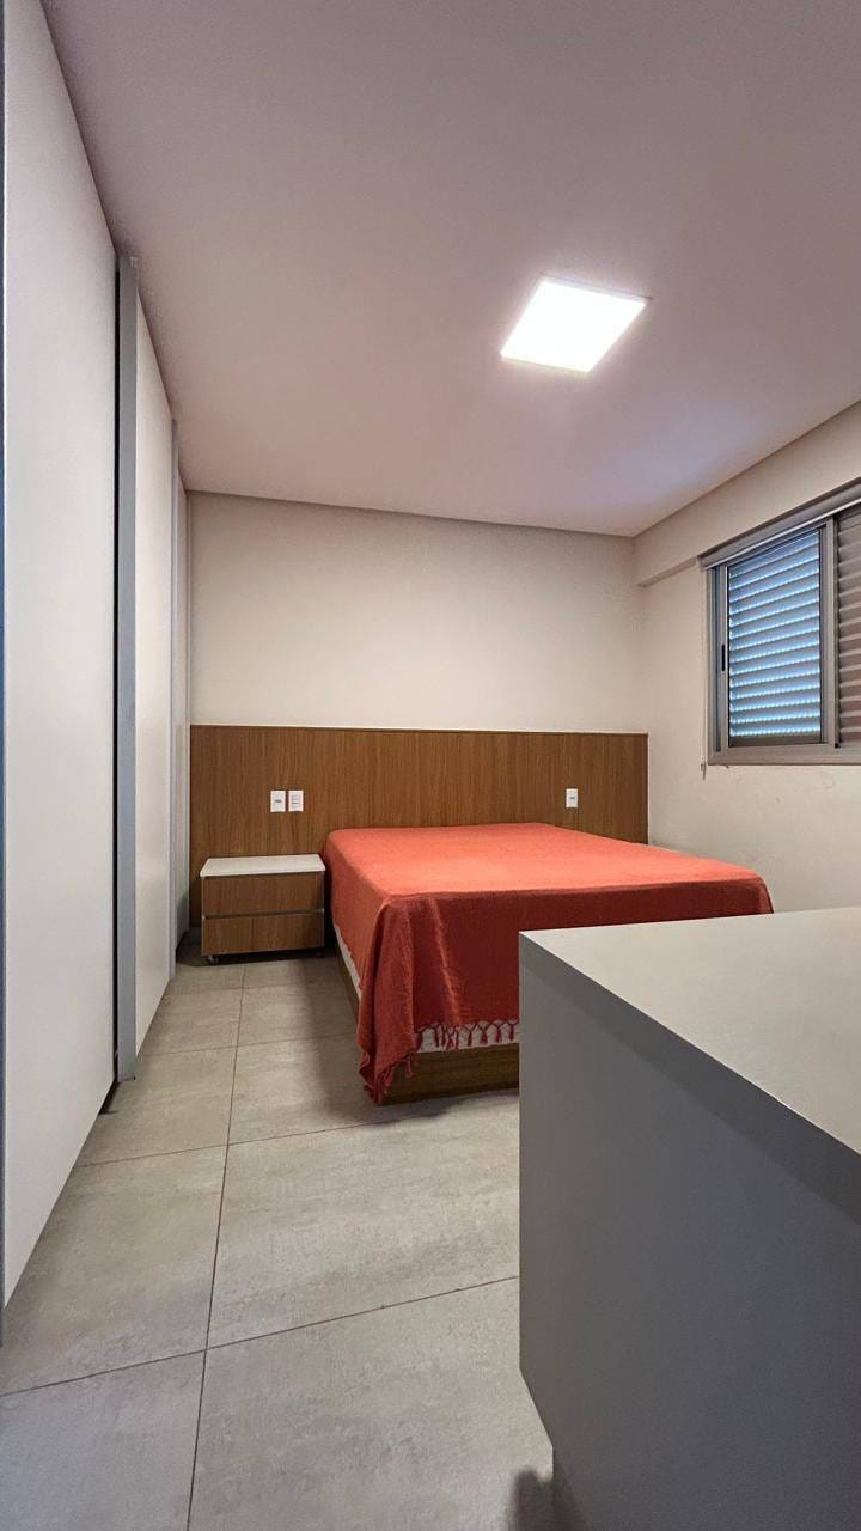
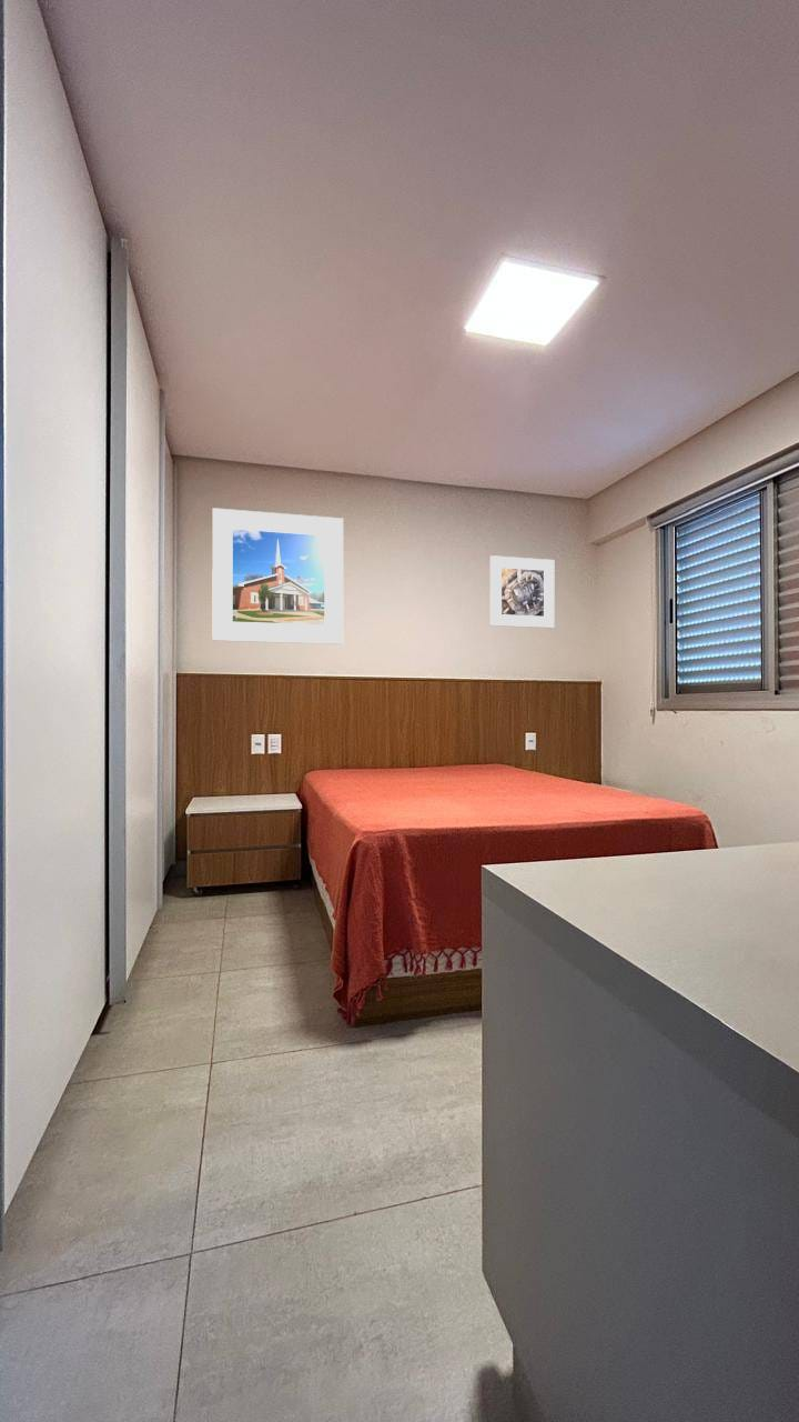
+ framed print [211,508,344,645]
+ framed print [489,554,555,629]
